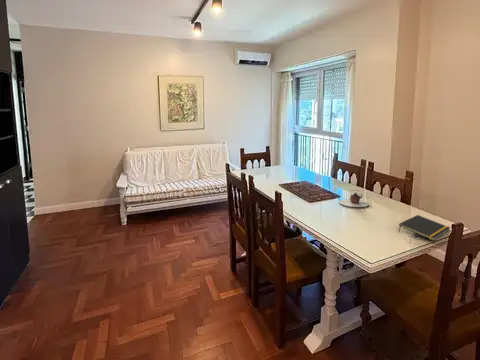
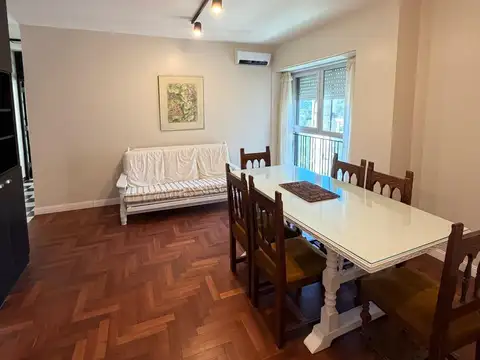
- teapot [338,189,370,208]
- notepad [398,214,451,242]
